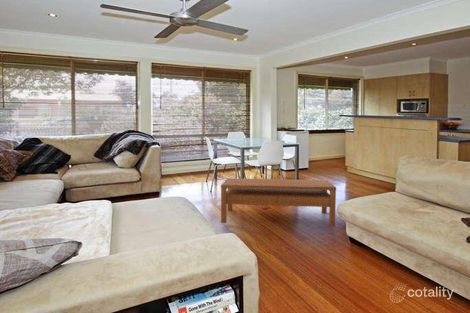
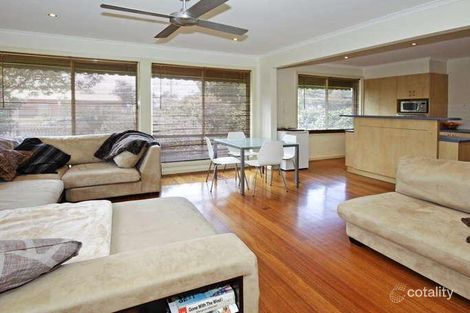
- coffee table [220,177,337,228]
